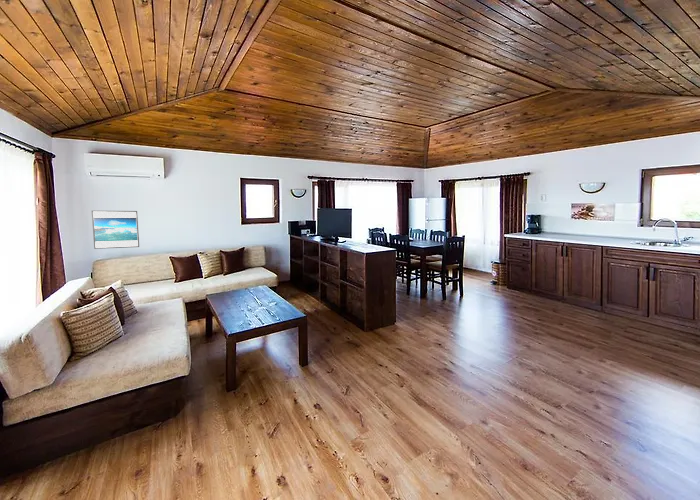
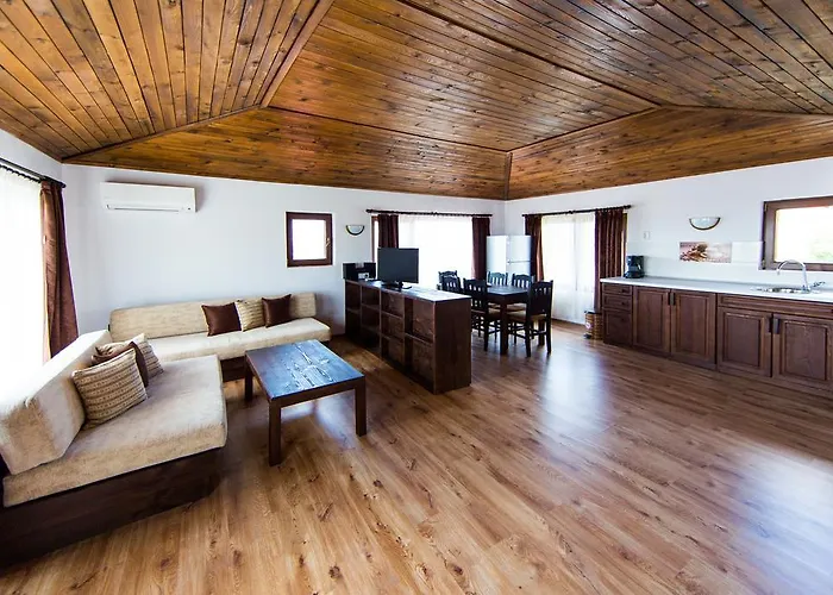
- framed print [91,210,140,250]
